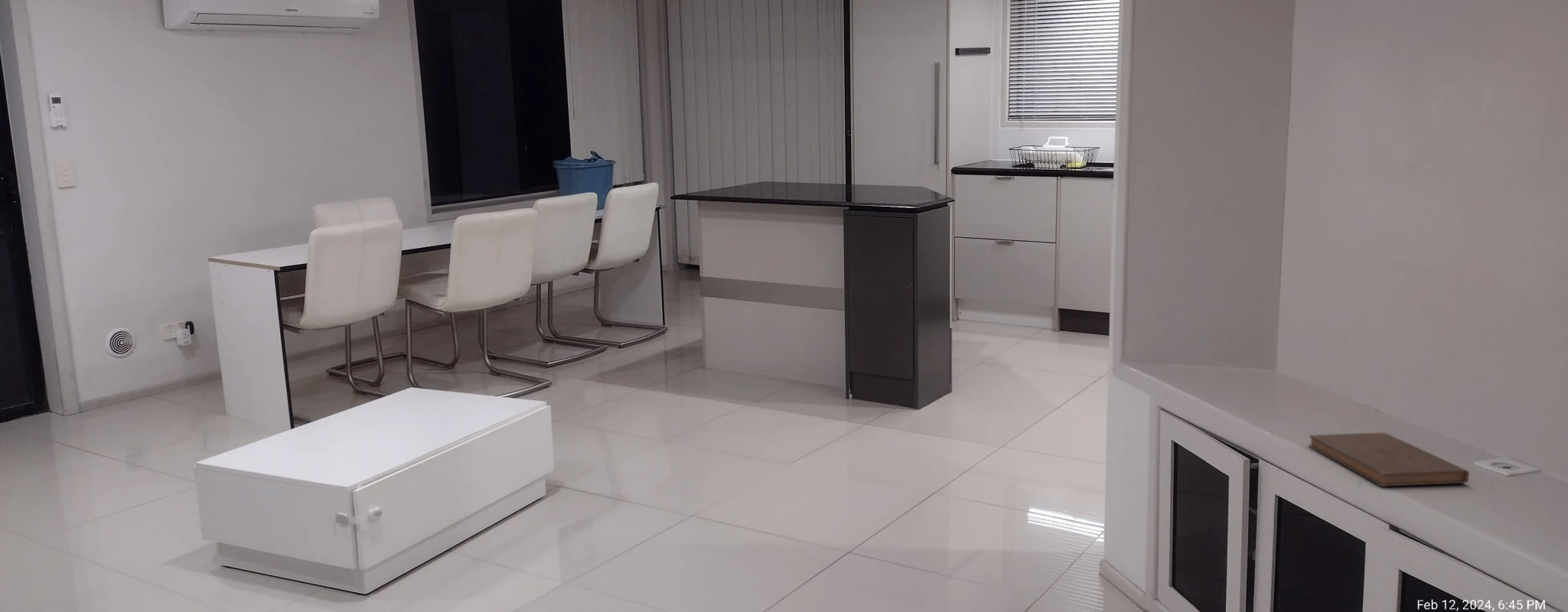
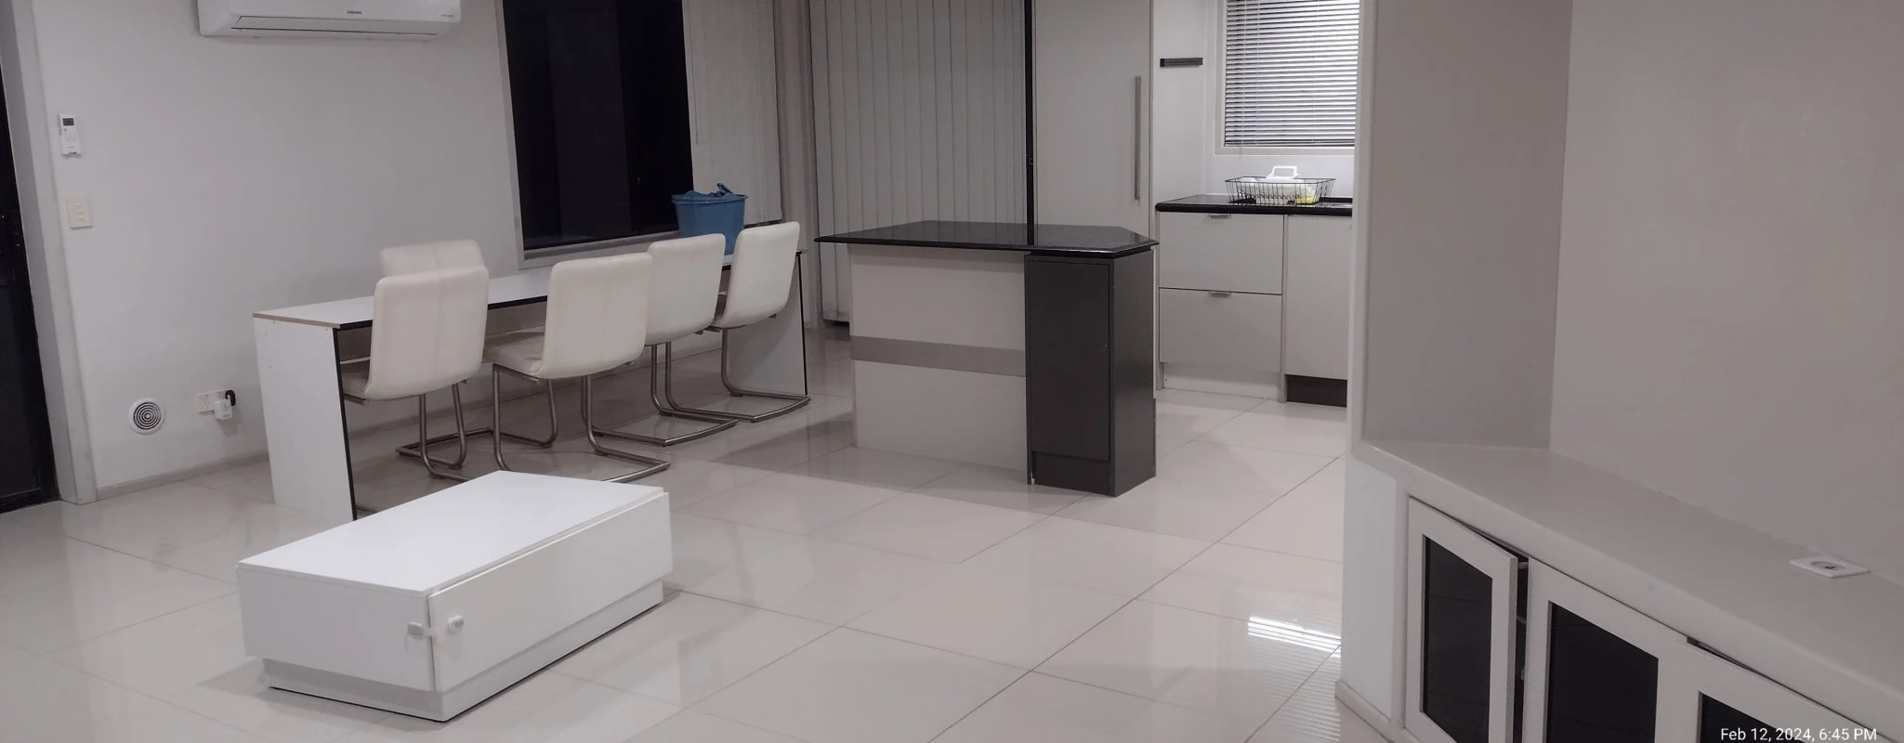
- book [1308,431,1470,487]
